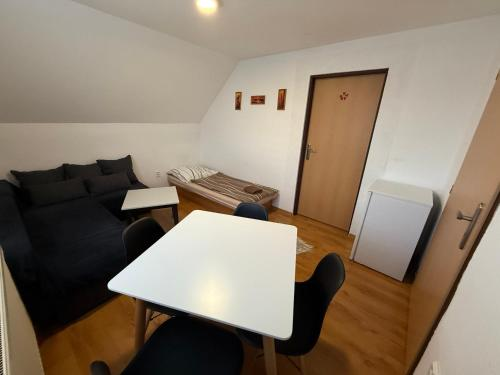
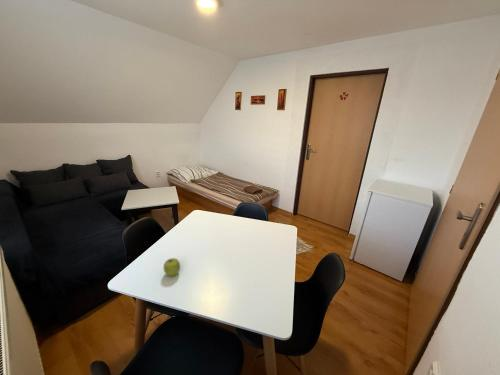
+ fruit [163,257,181,277]
